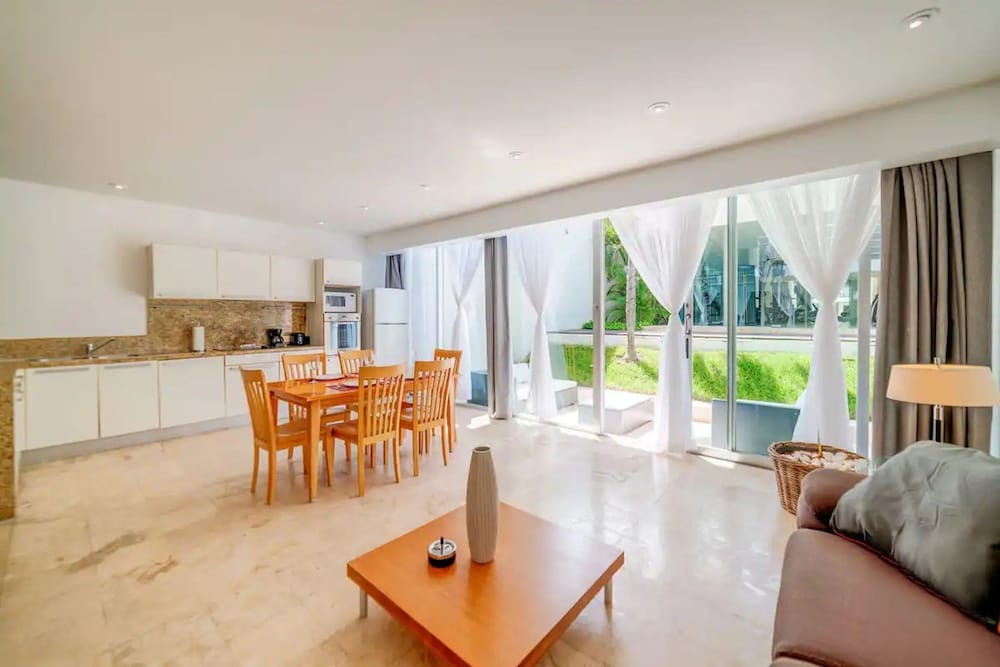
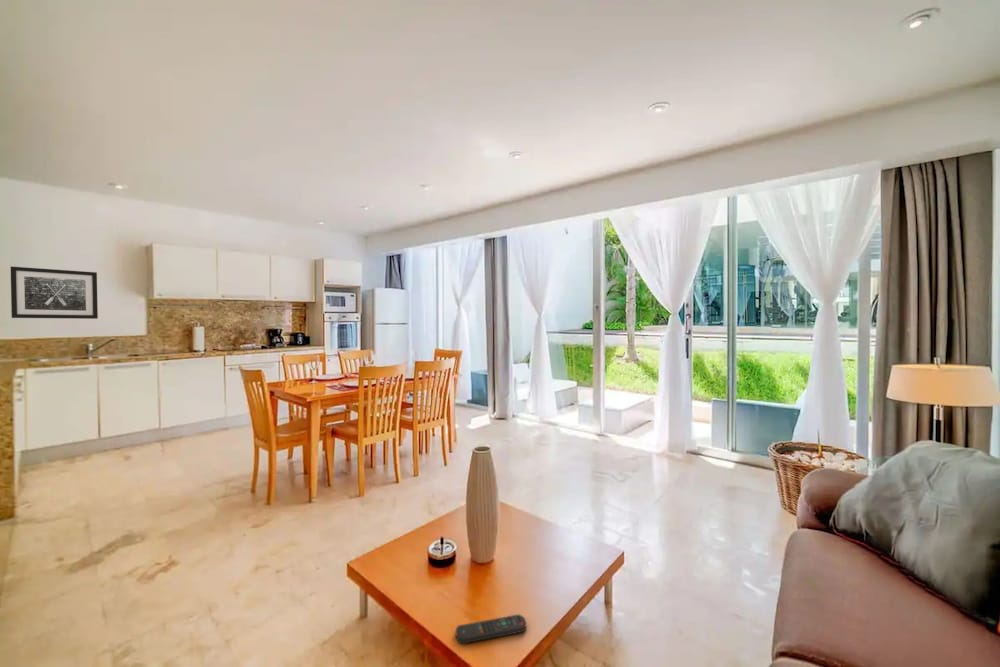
+ remote control [455,613,527,645]
+ wall art [10,266,99,320]
